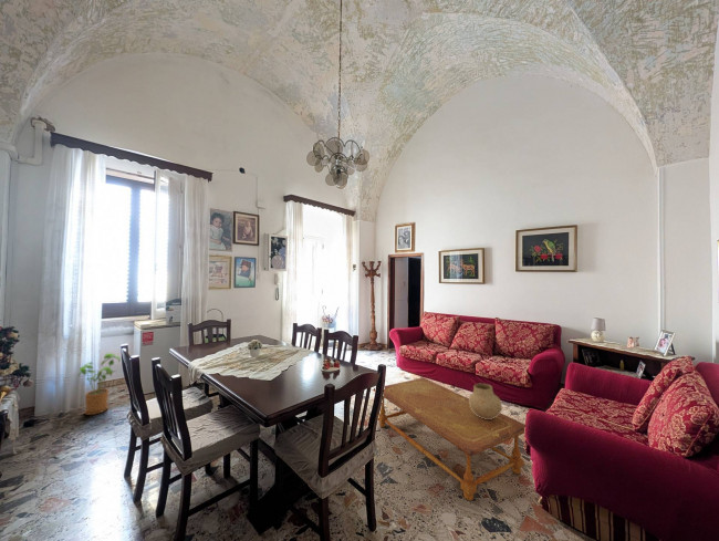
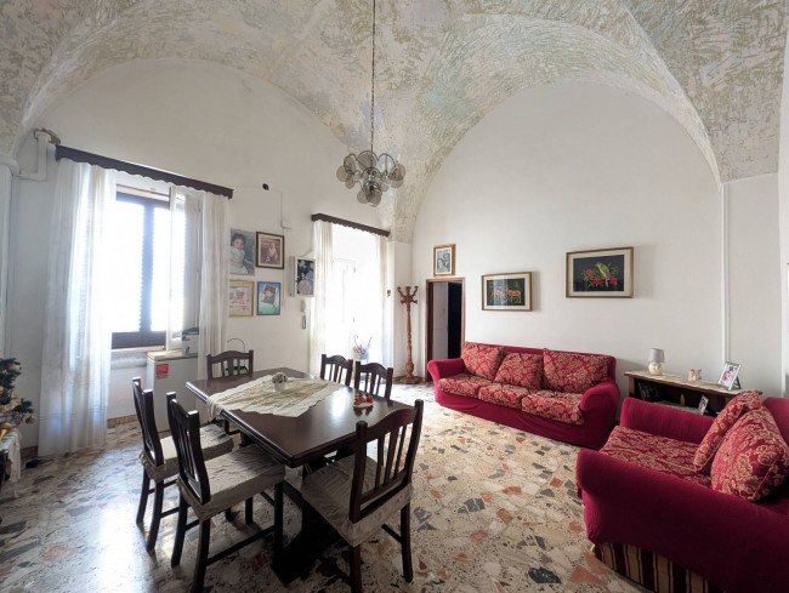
- coffee table [373,376,527,501]
- ceramic pot [468,383,502,419]
- house plant [77,352,122,416]
